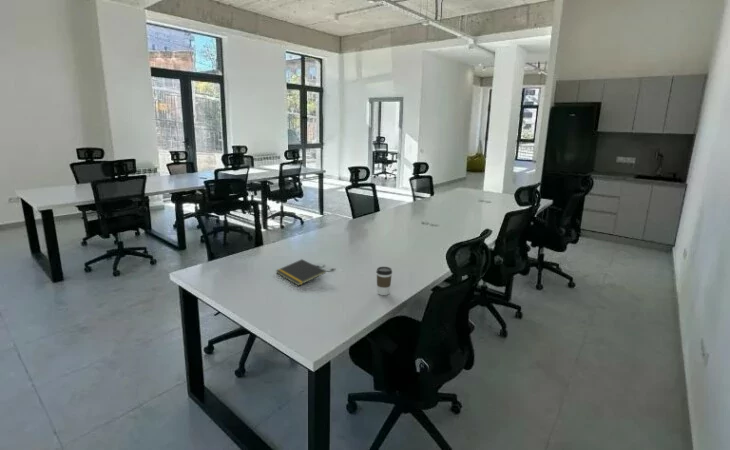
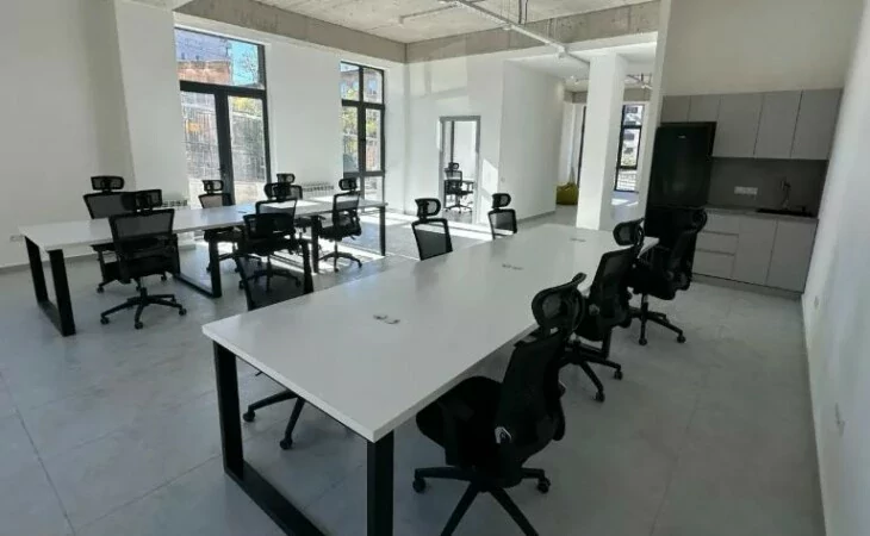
- notepad [275,258,327,287]
- coffee cup [375,266,393,296]
